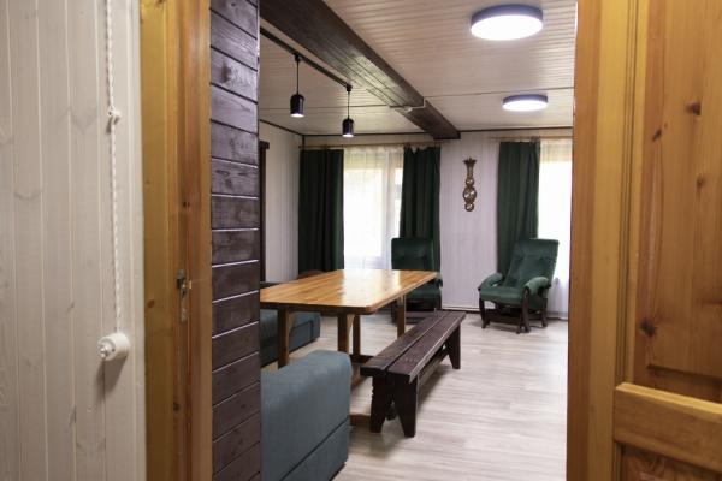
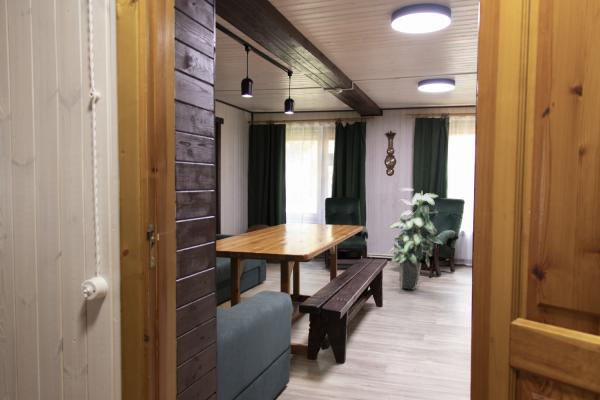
+ indoor plant [388,187,444,291]
